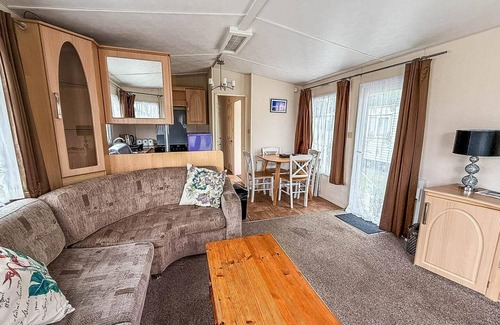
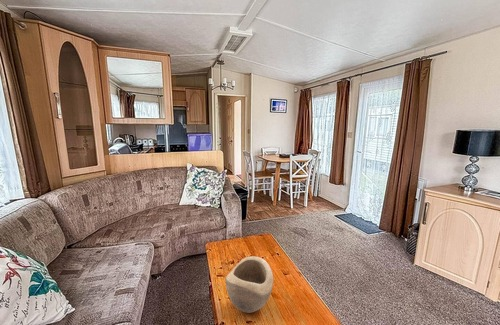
+ decorative bowl [225,255,274,314]
